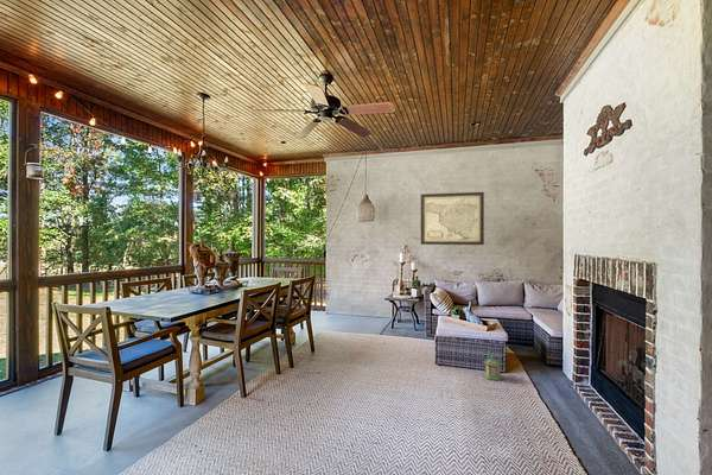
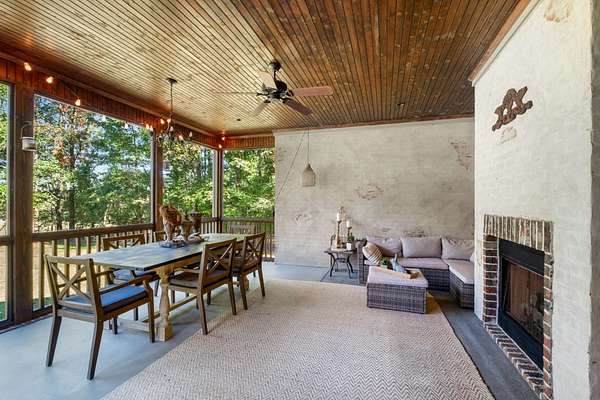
- lantern [481,348,506,382]
- wall art [420,191,485,246]
